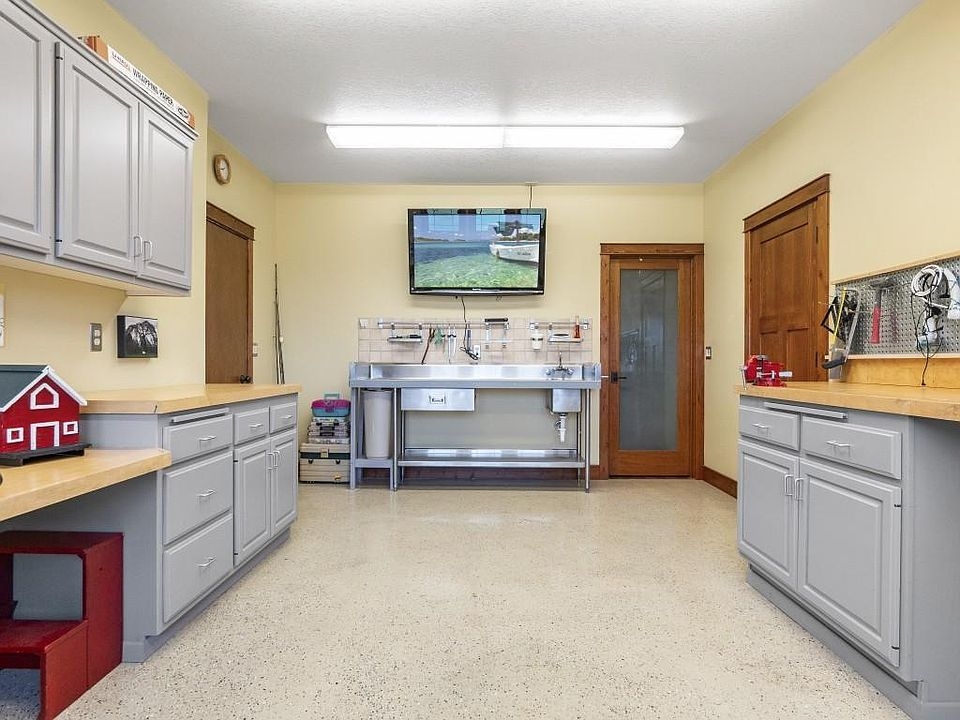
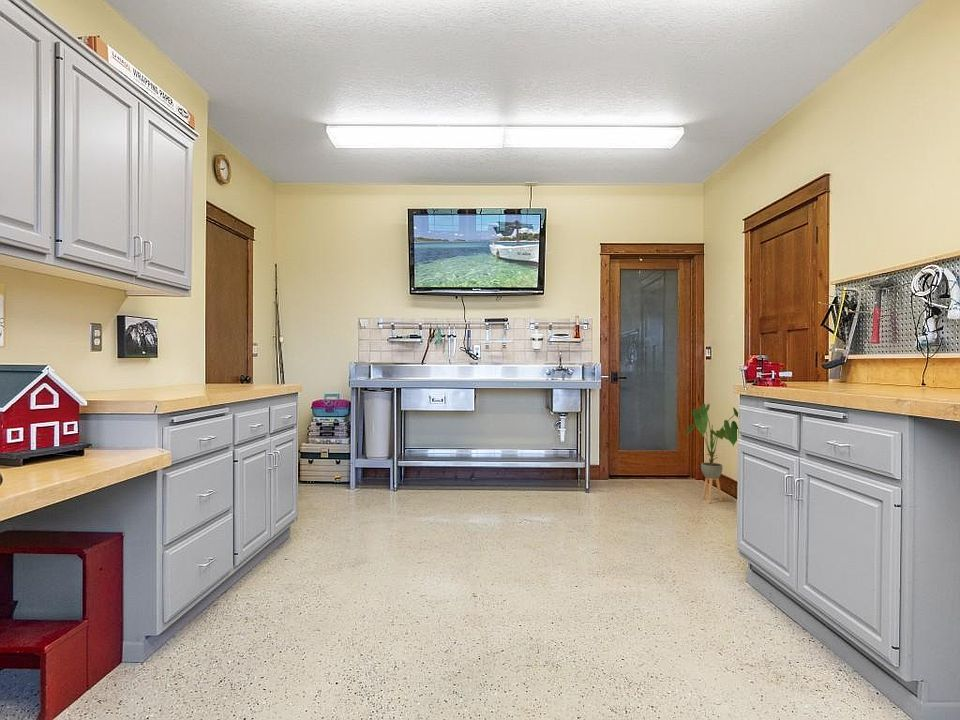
+ house plant [685,403,739,504]
